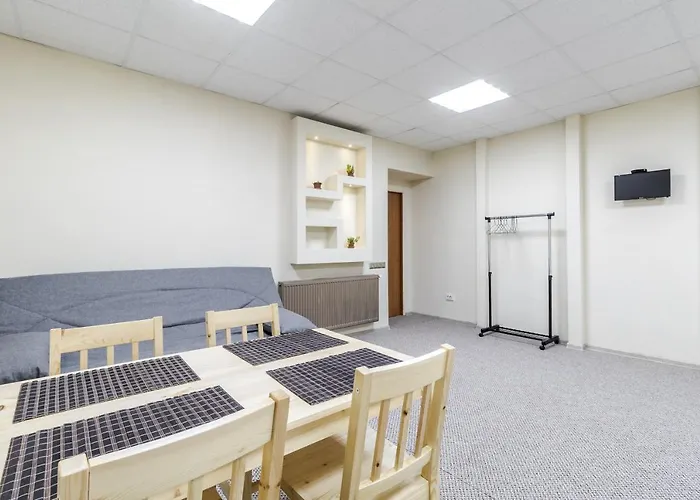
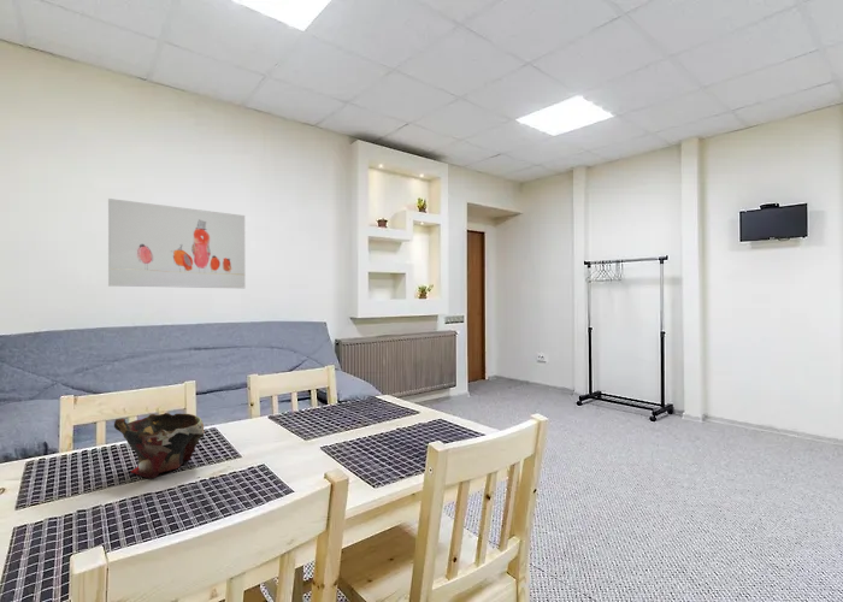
+ wall art [107,197,246,290]
+ bowl [113,412,206,479]
